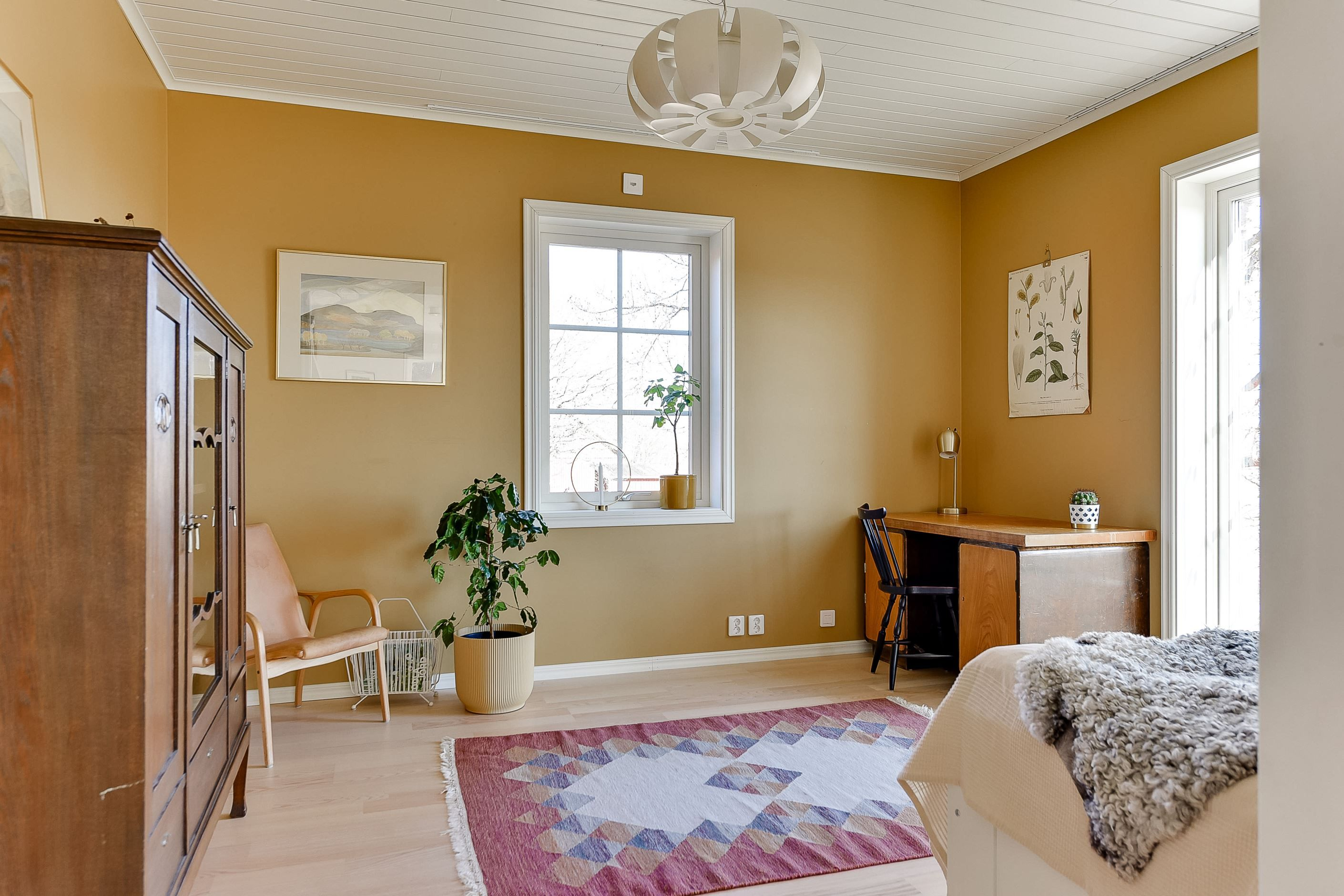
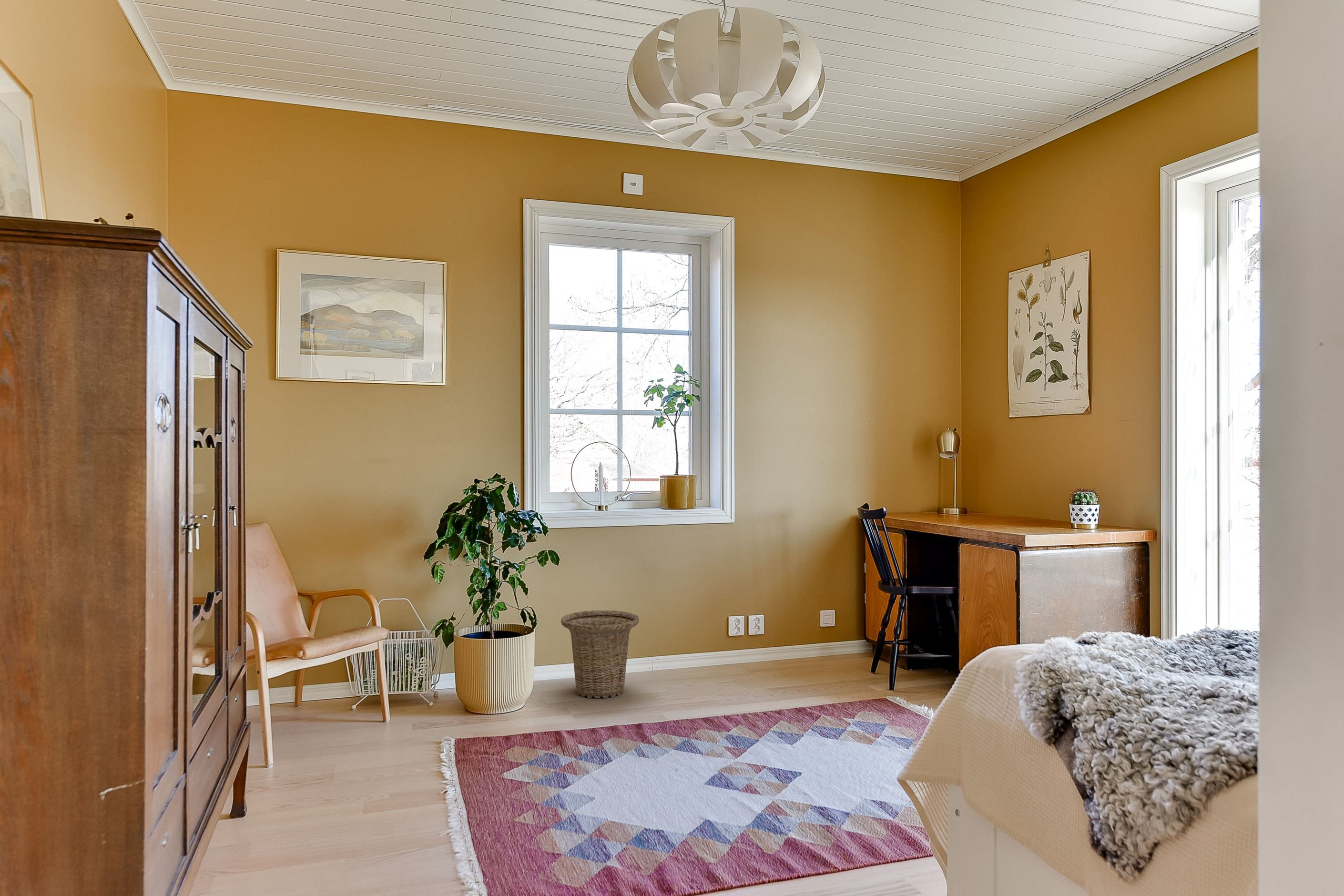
+ basket [560,610,640,699]
